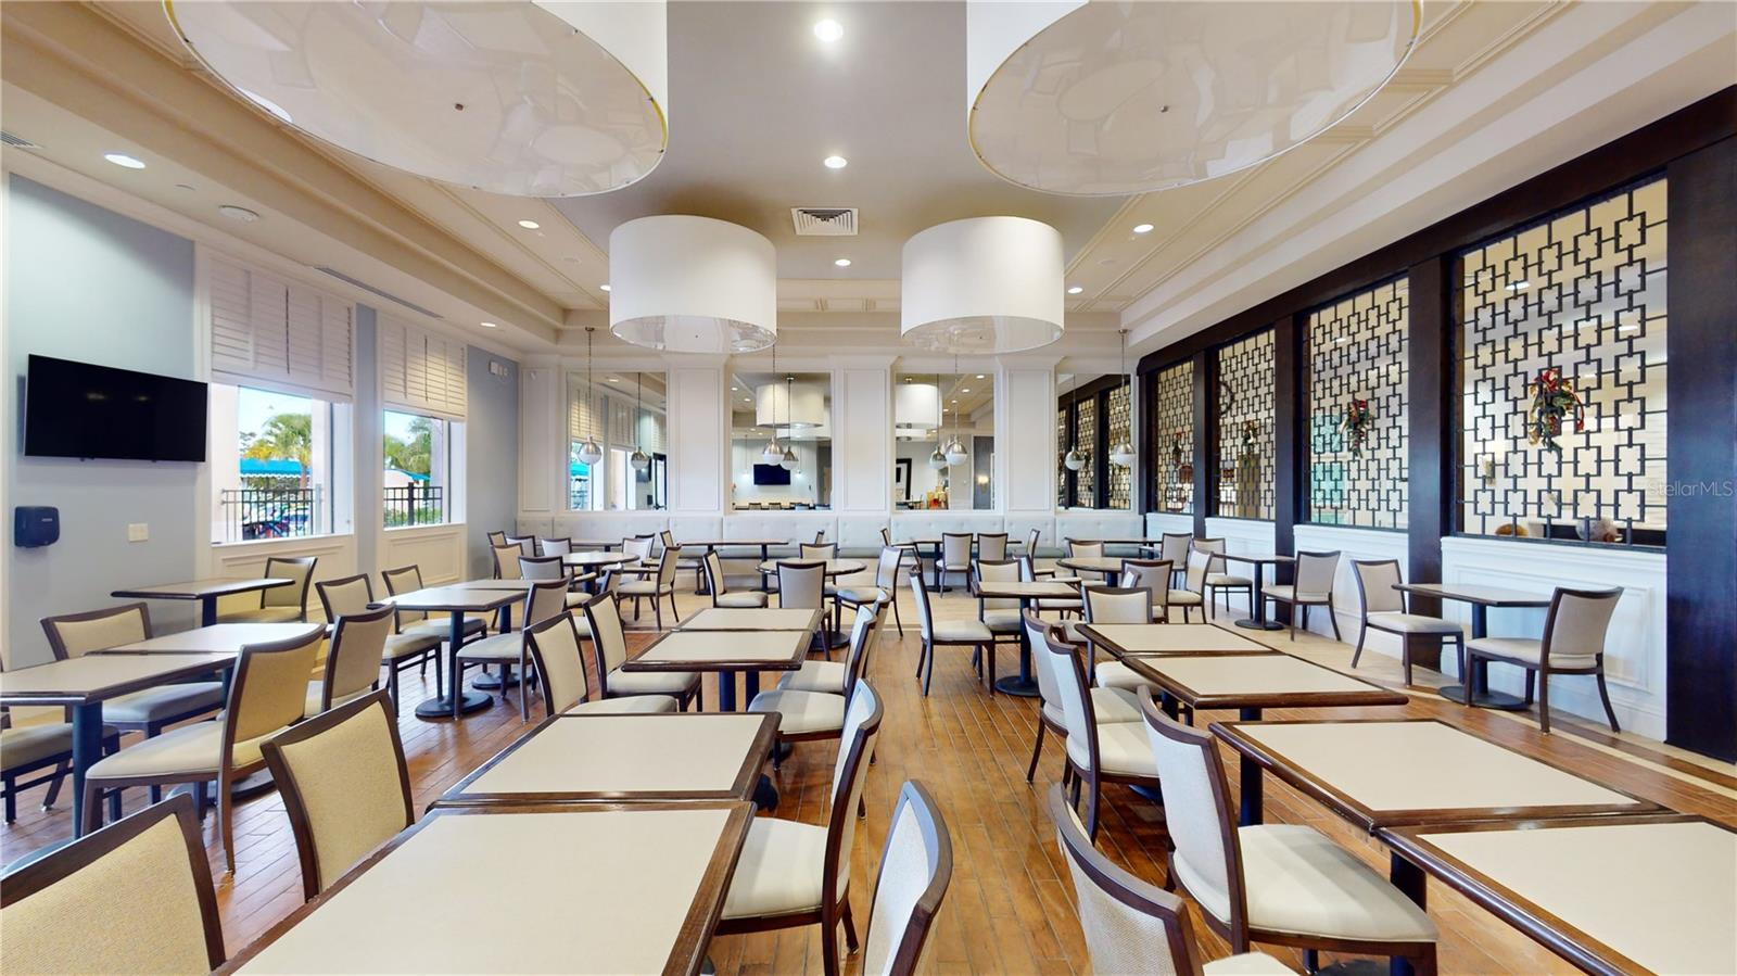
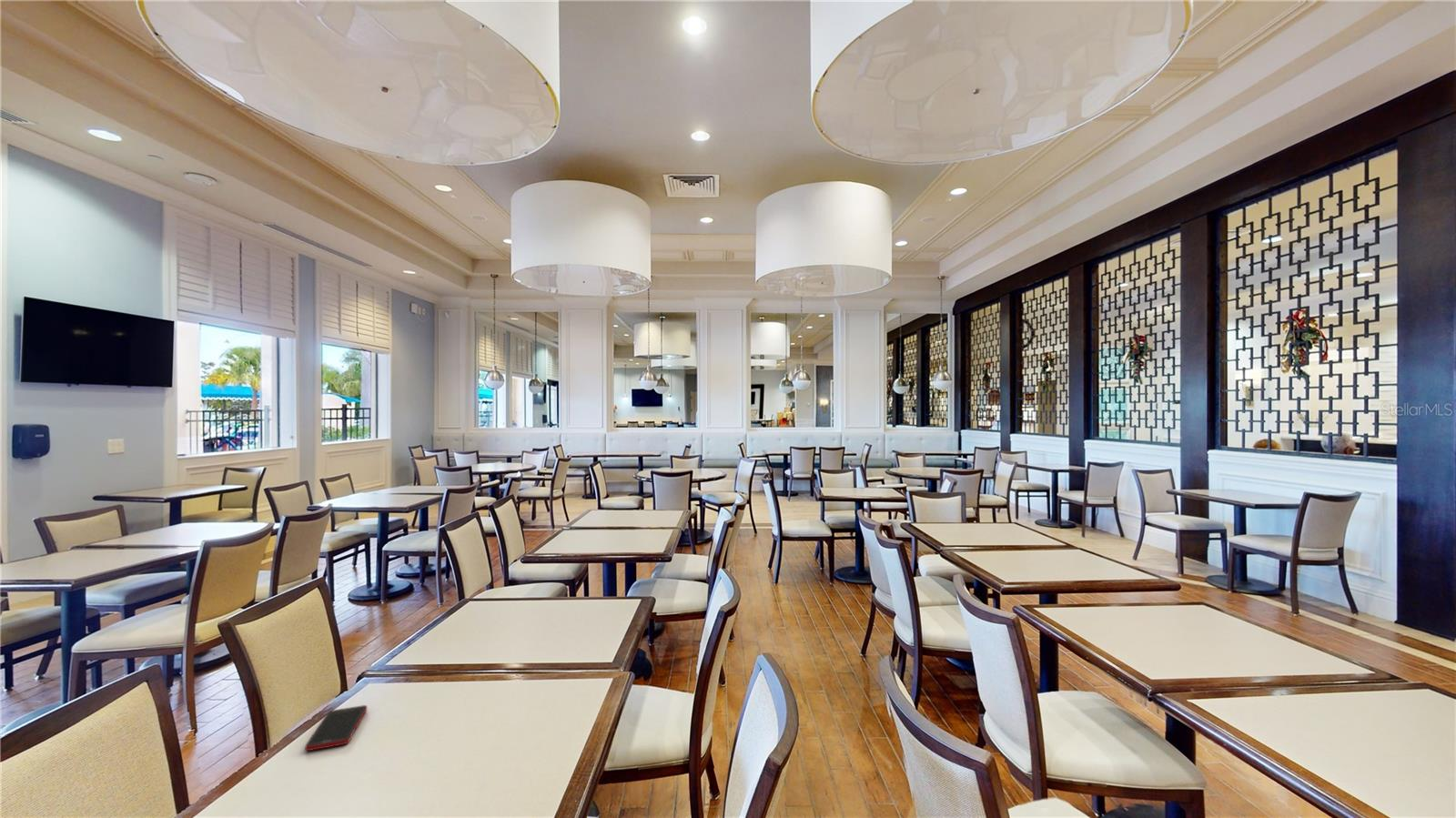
+ cell phone [304,704,368,752]
